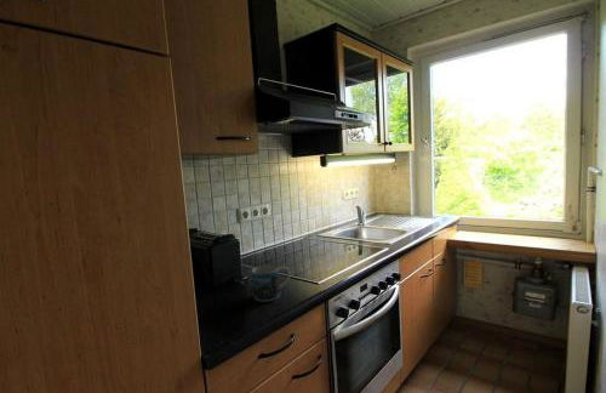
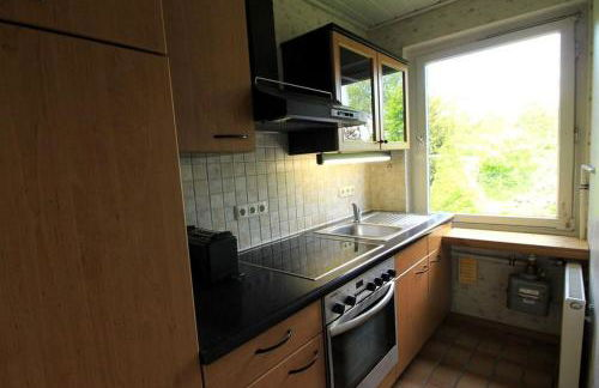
- mug [251,263,291,303]
